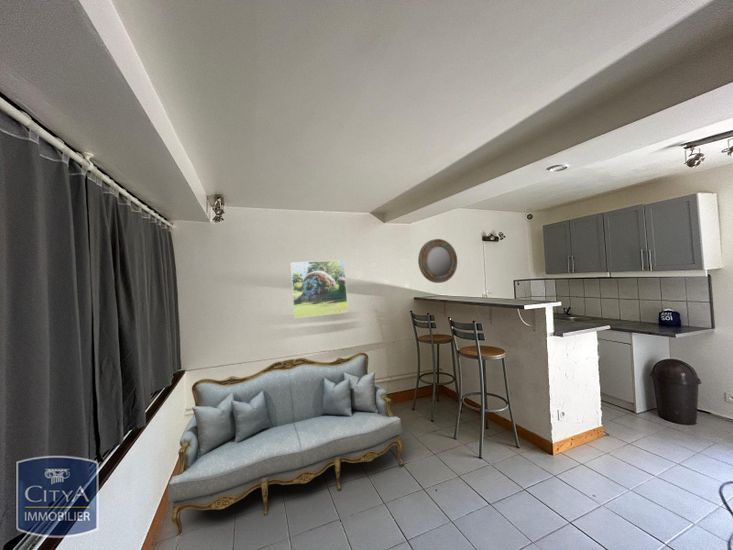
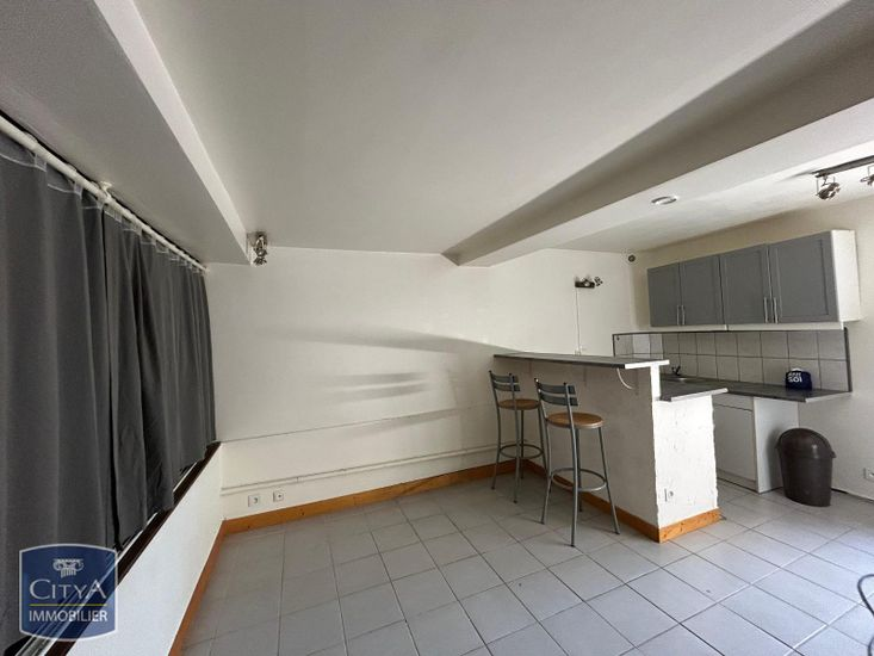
- sofa [167,352,404,536]
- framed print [289,259,349,319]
- home mirror [417,238,458,284]
